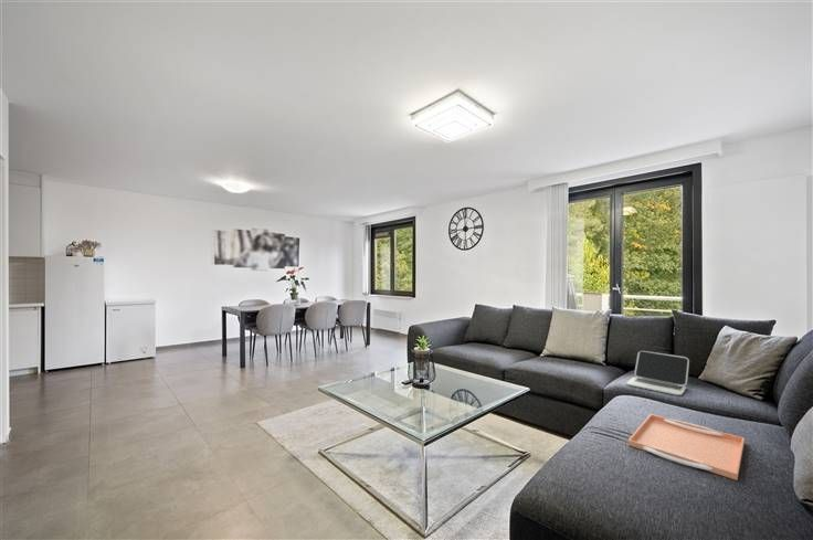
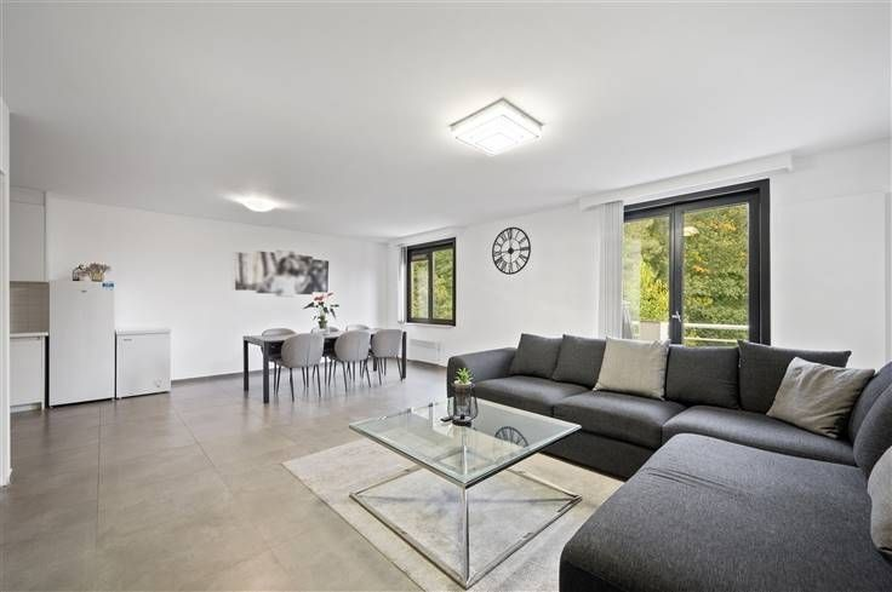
- serving tray [627,413,746,481]
- laptop [625,350,690,396]
